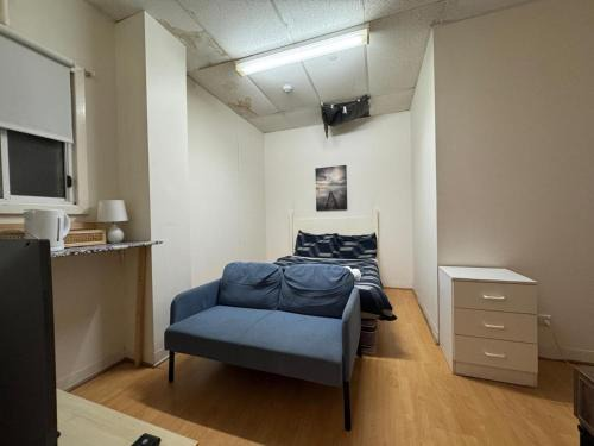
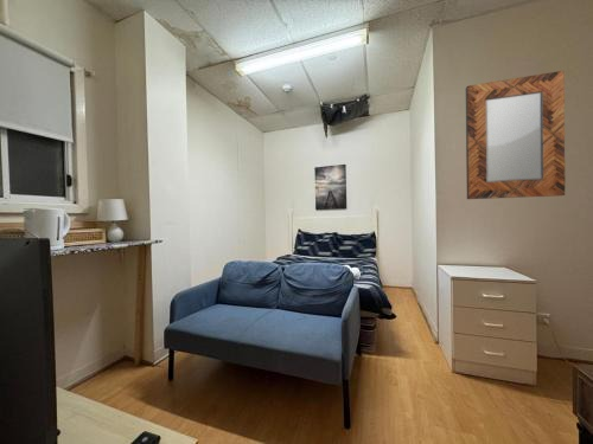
+ home mirror [465,70,567,200]
